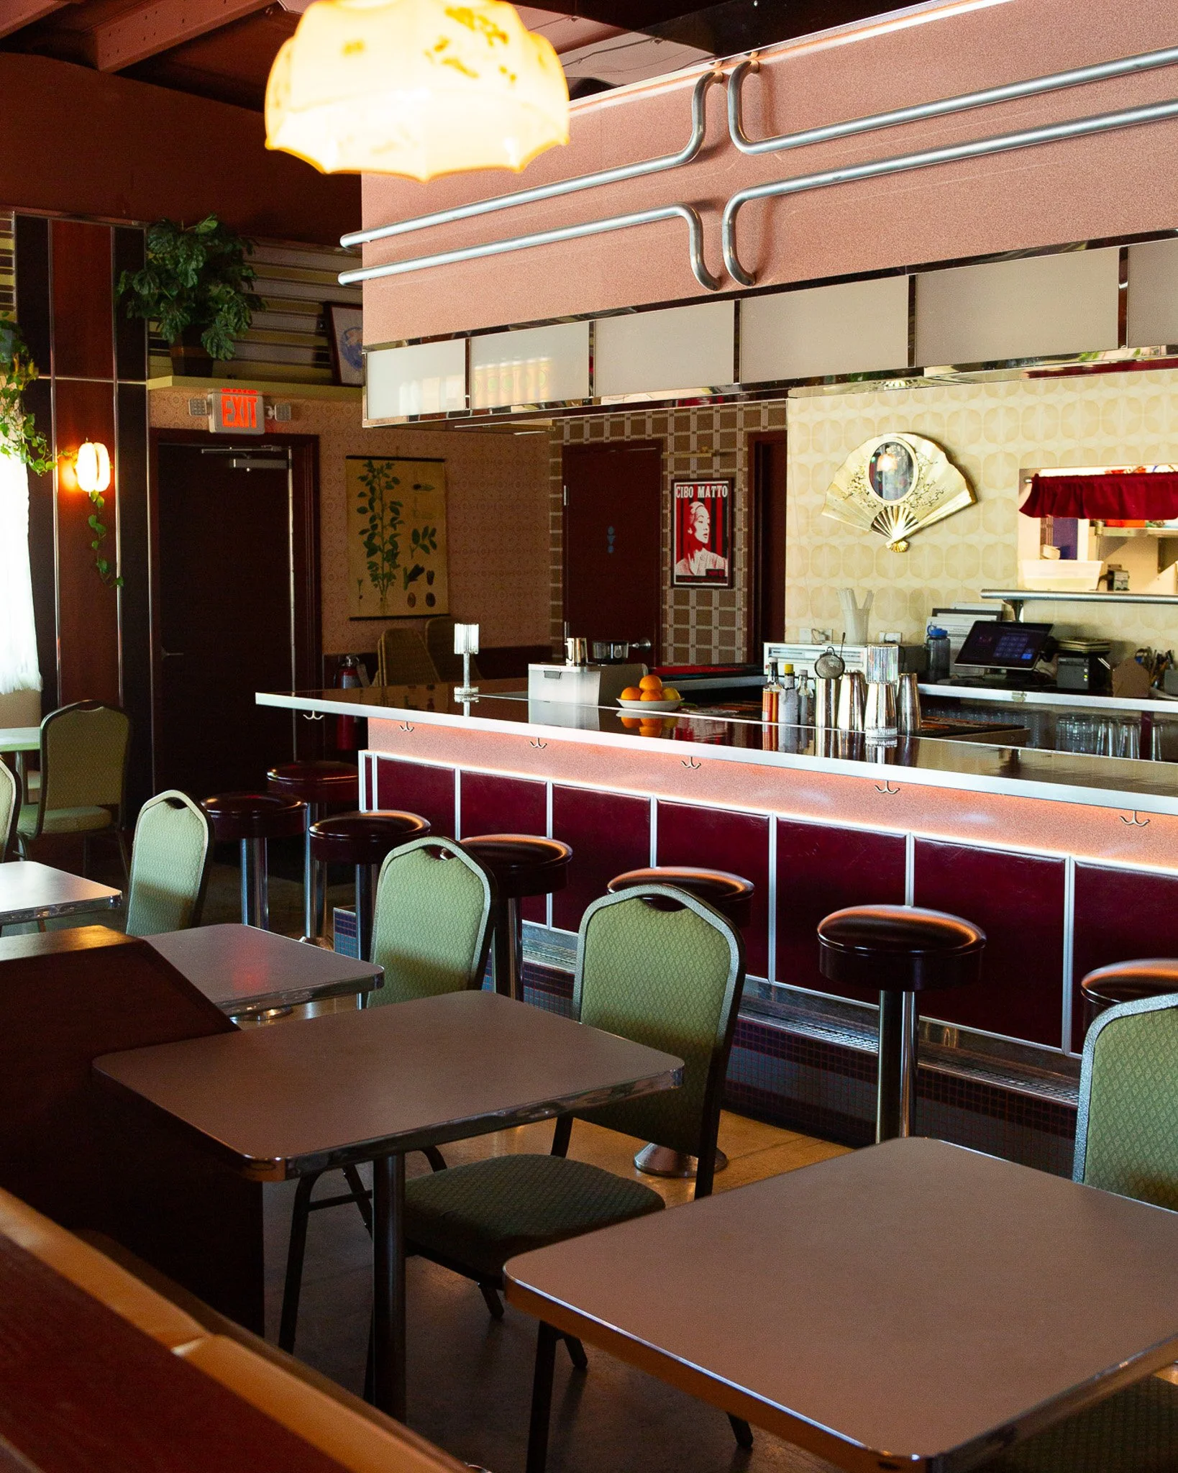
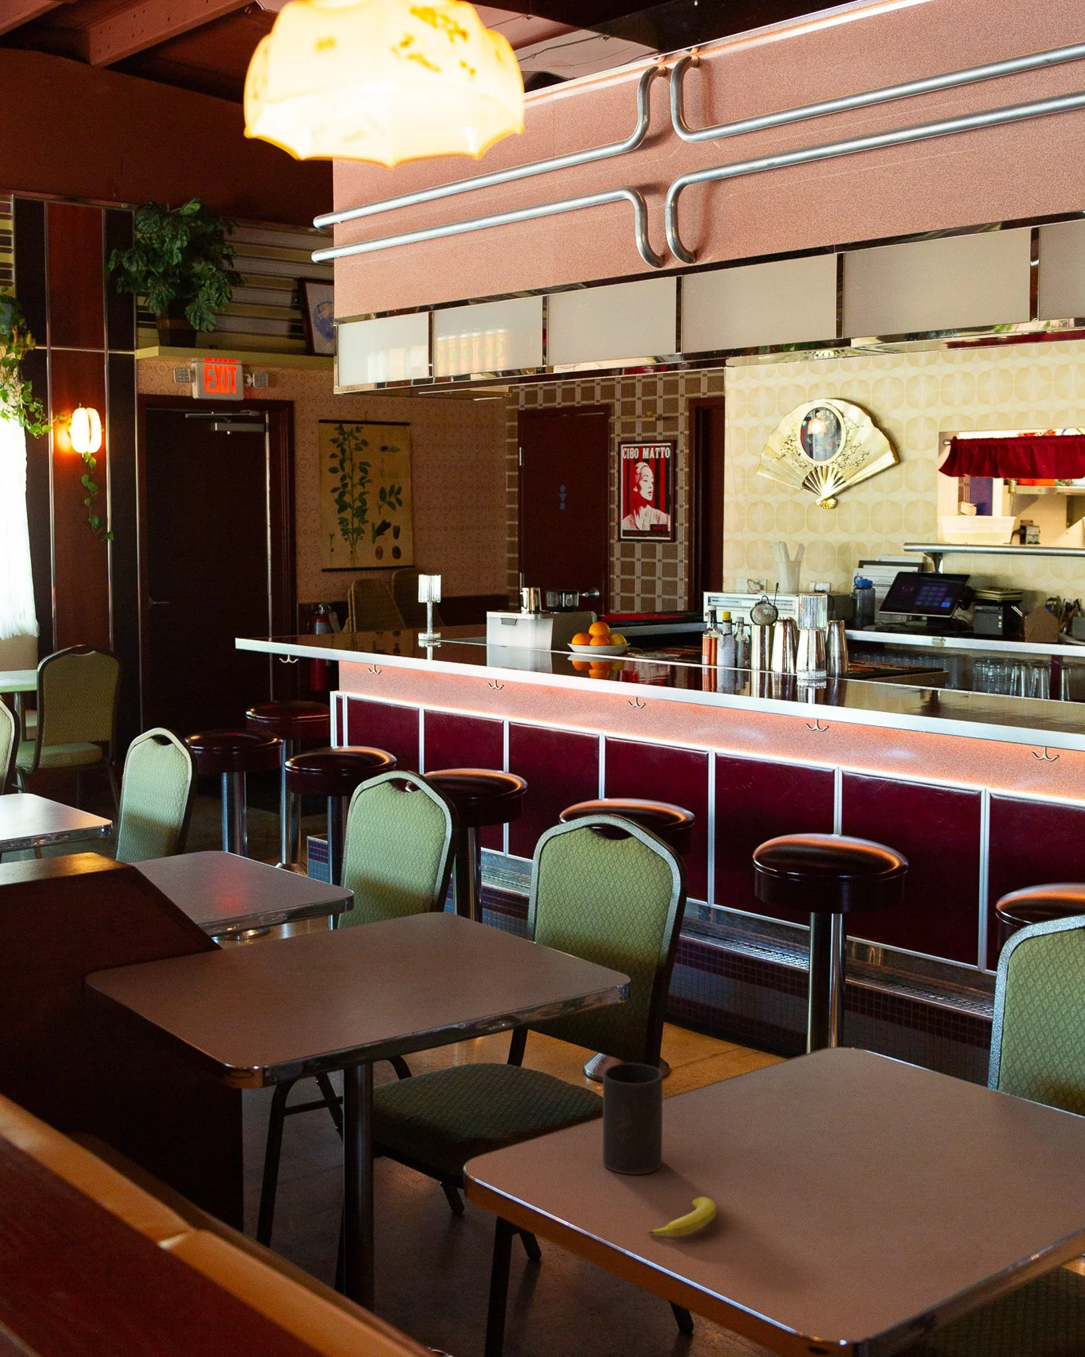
+ banana [648,1196,716,1236]
+ cup [602,1062,663,1175]
